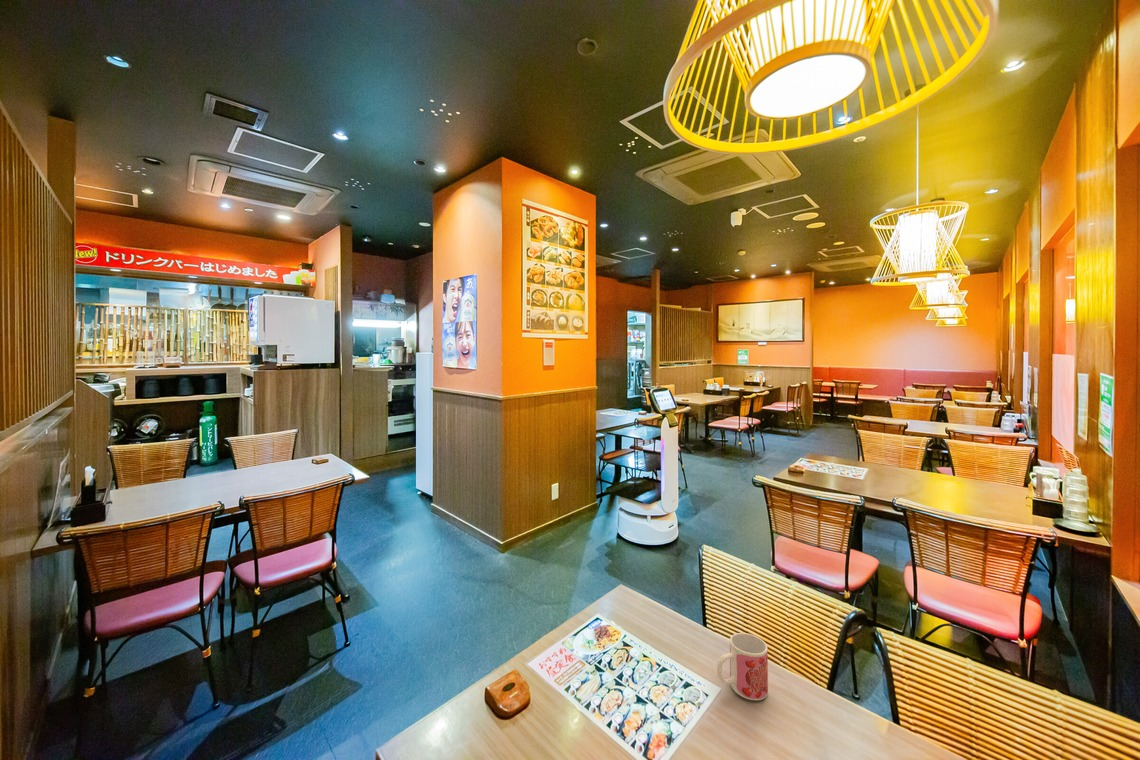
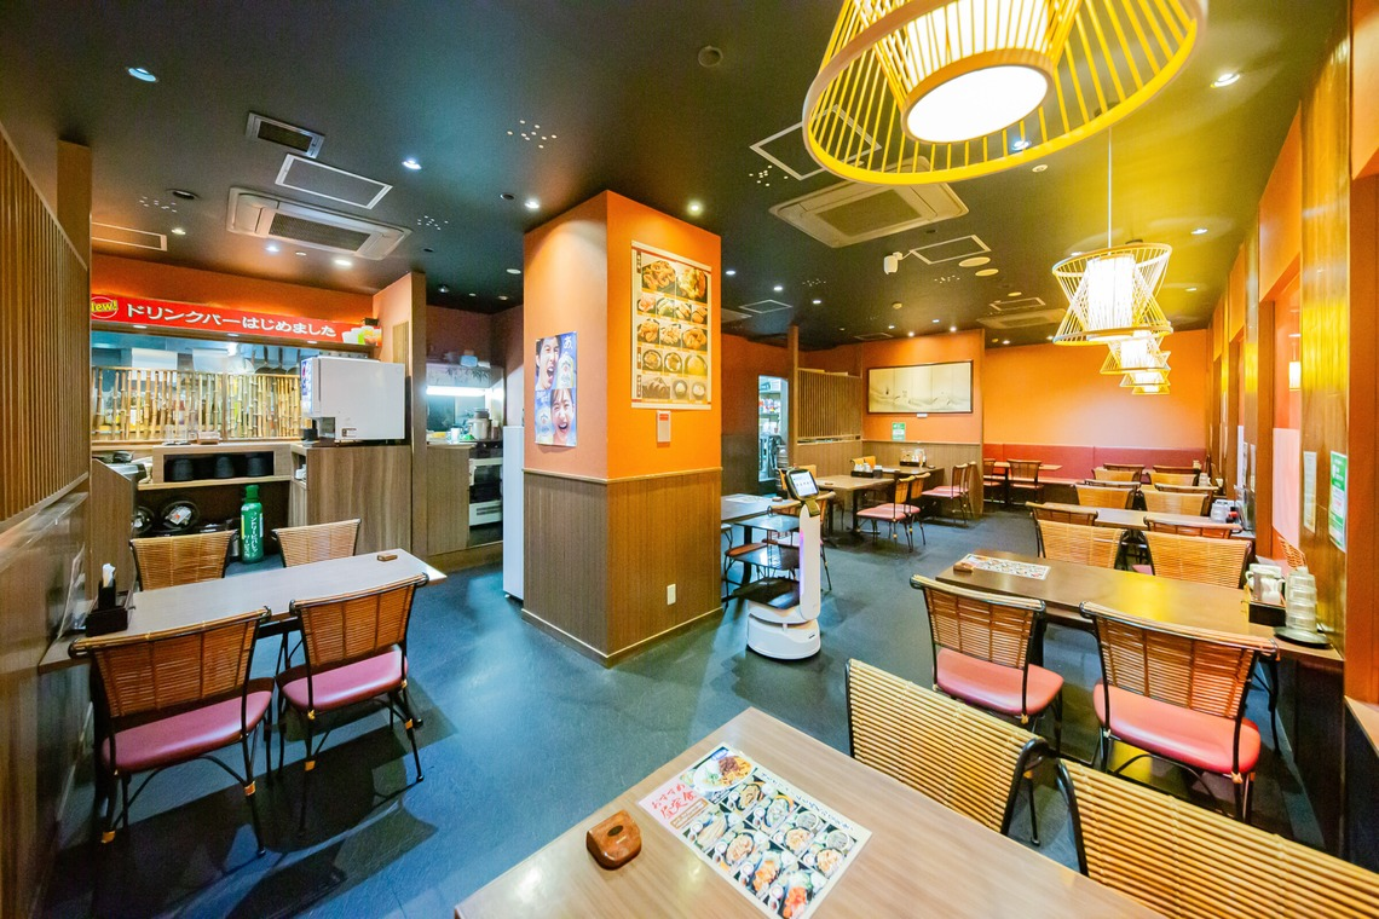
- mug [716,632,769,701]
